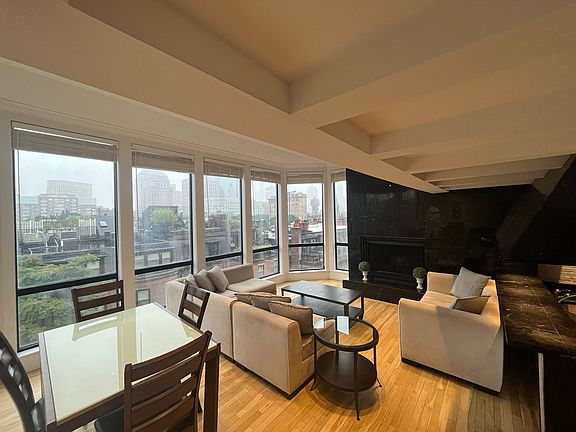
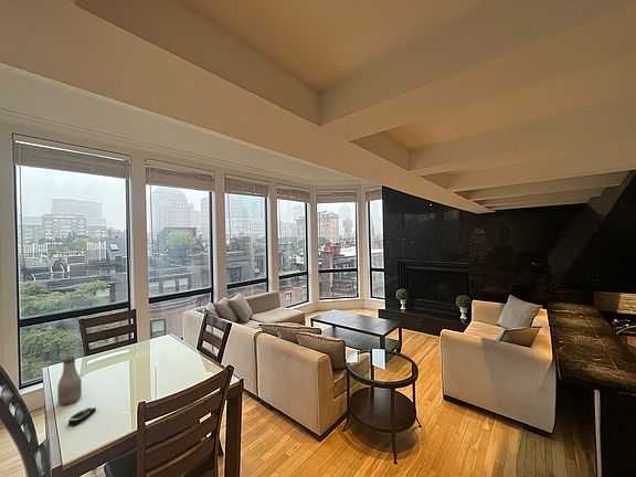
+ computer mouse [67,406,97,427]
+ bottle [56,356,83,406]
